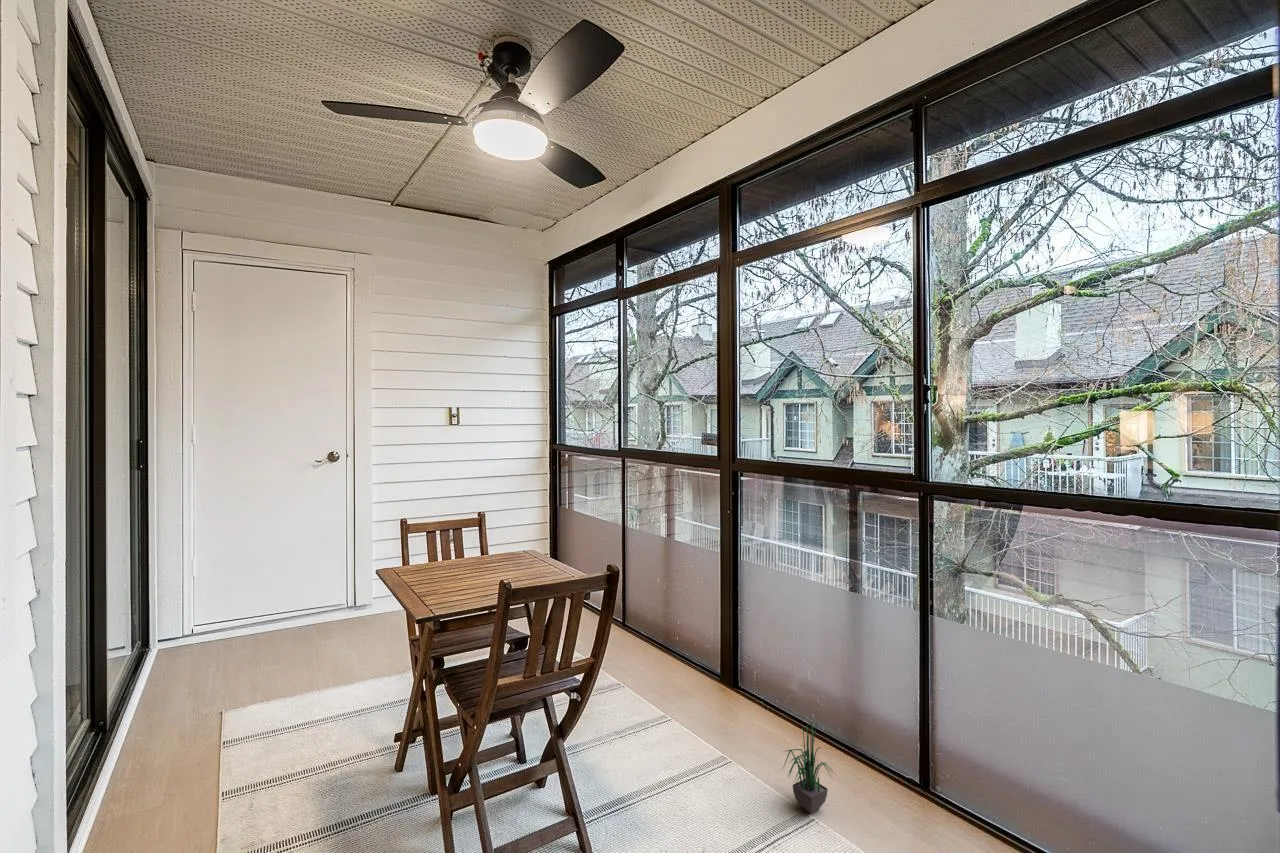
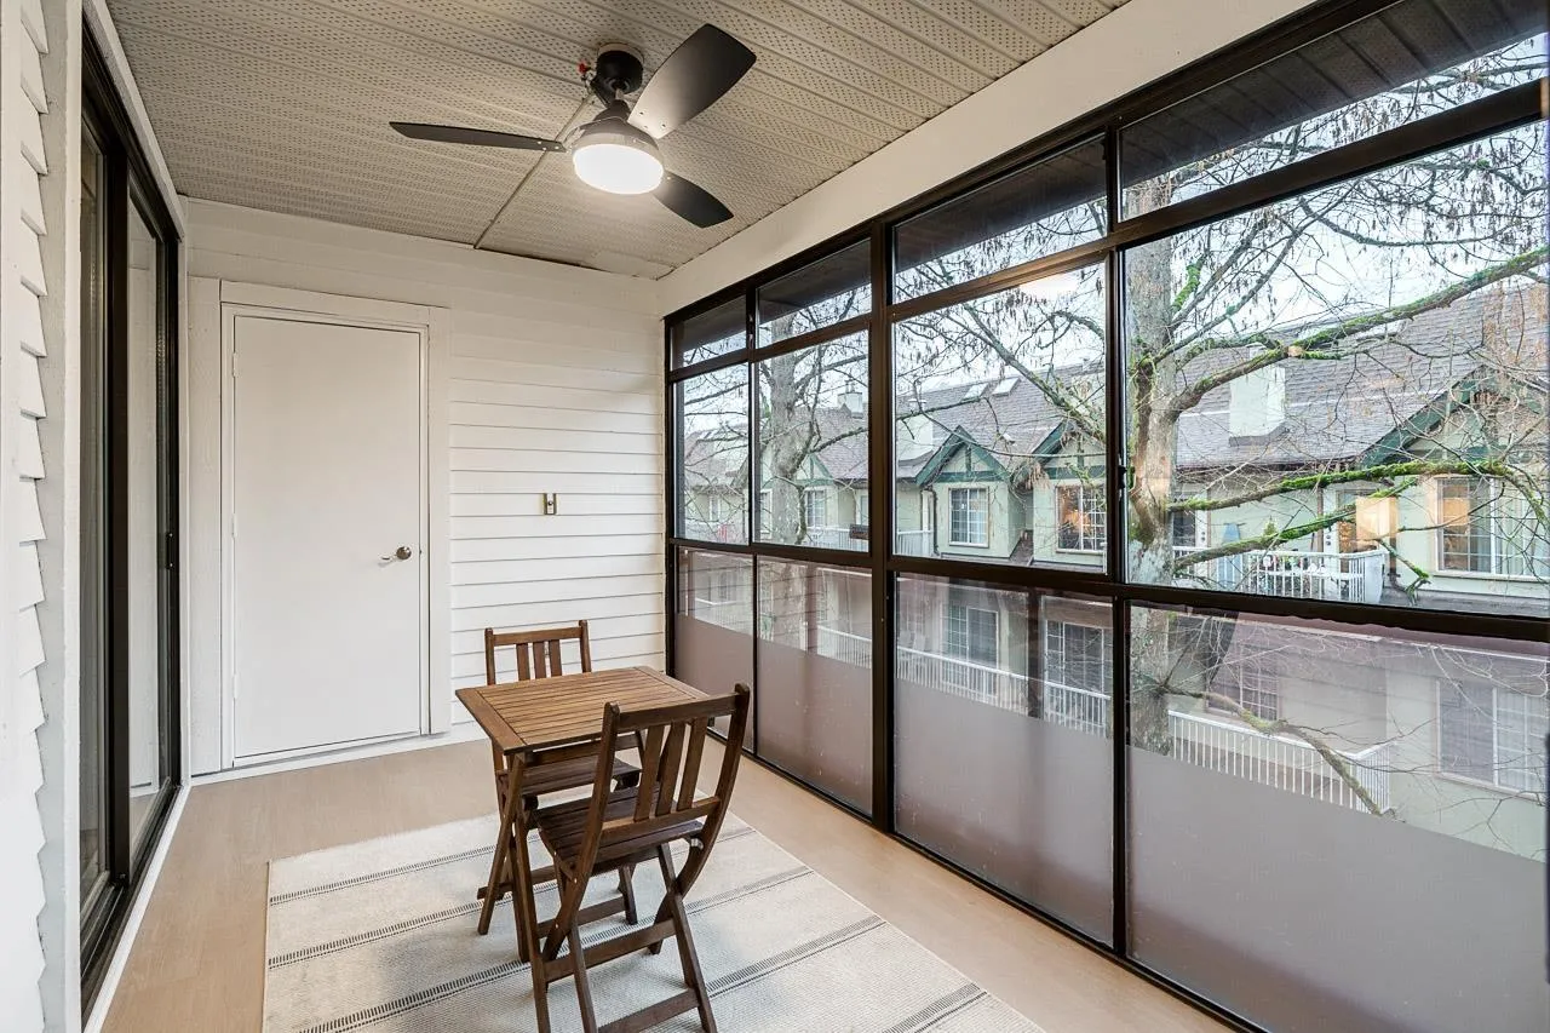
- potted plant [782,716,838,815]
